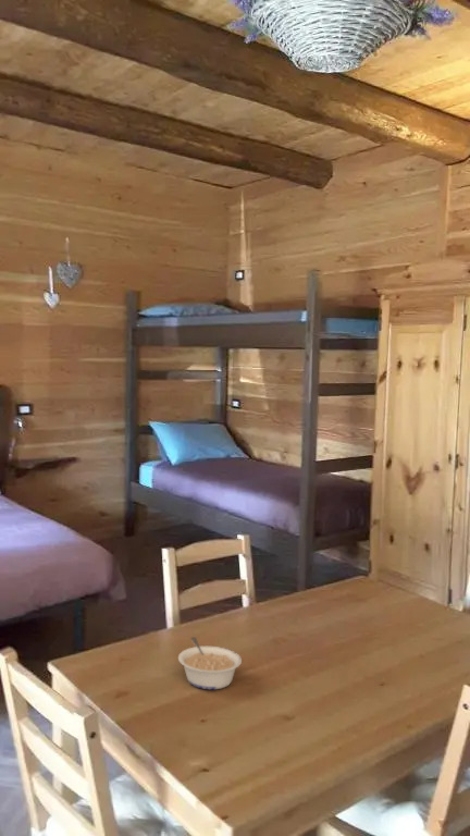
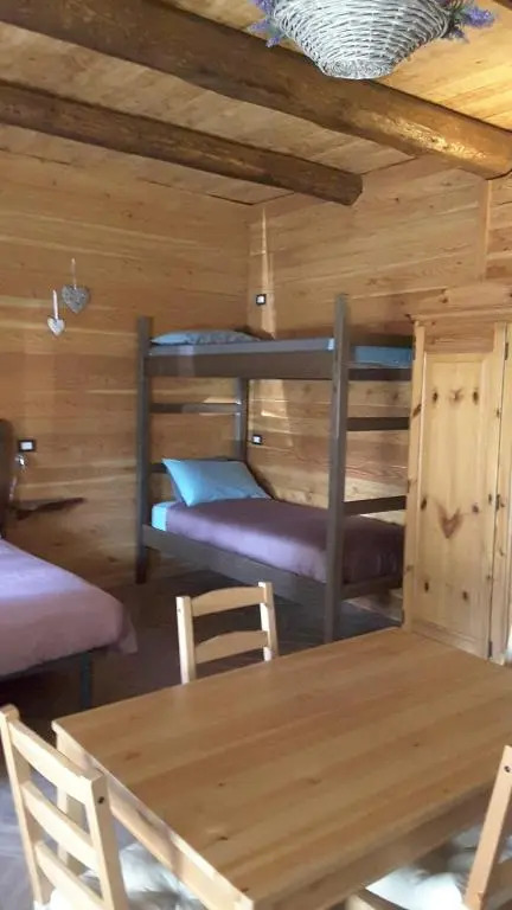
- legume [177,636,243,690]
